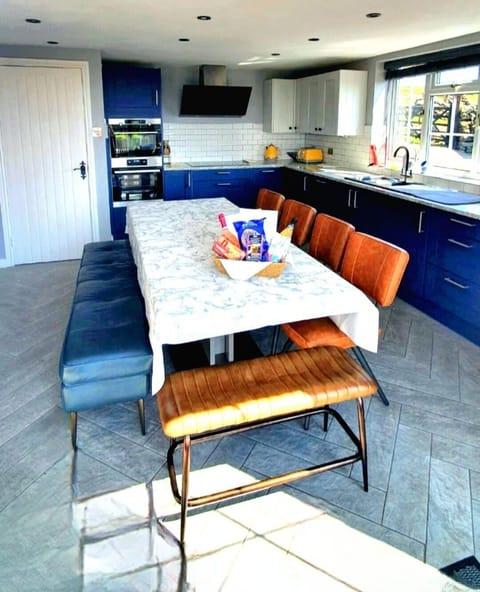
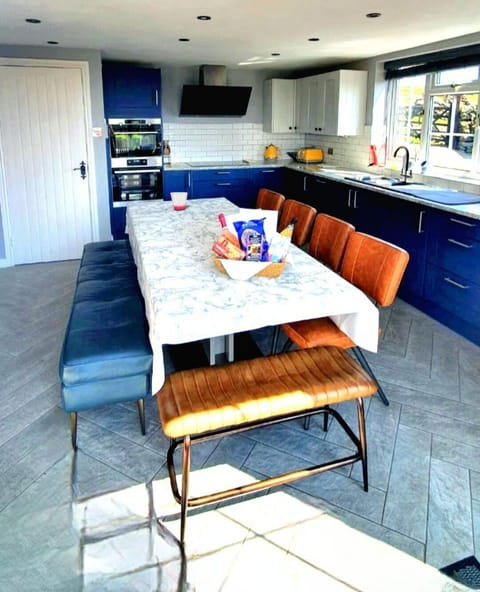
+ cup [170,191,188,211]
